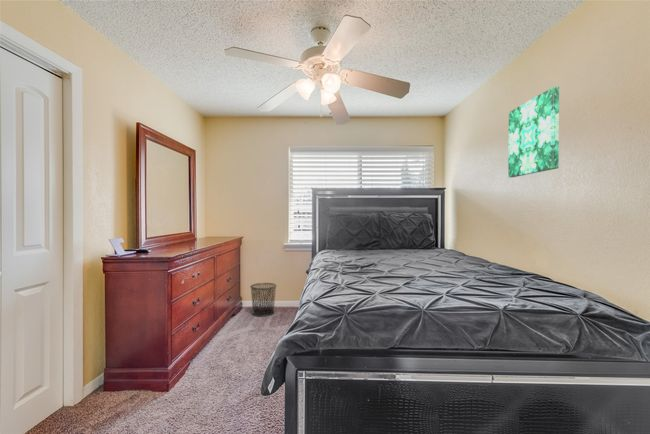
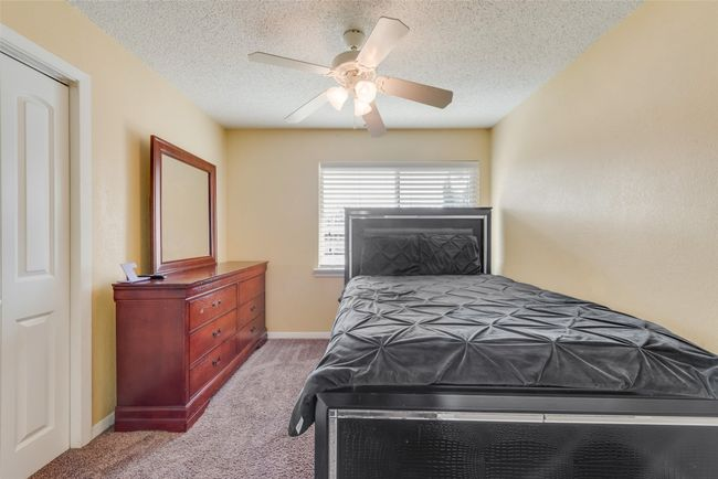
- waste bin [249,282,278,318]
- wall art [507,86,560,178]
